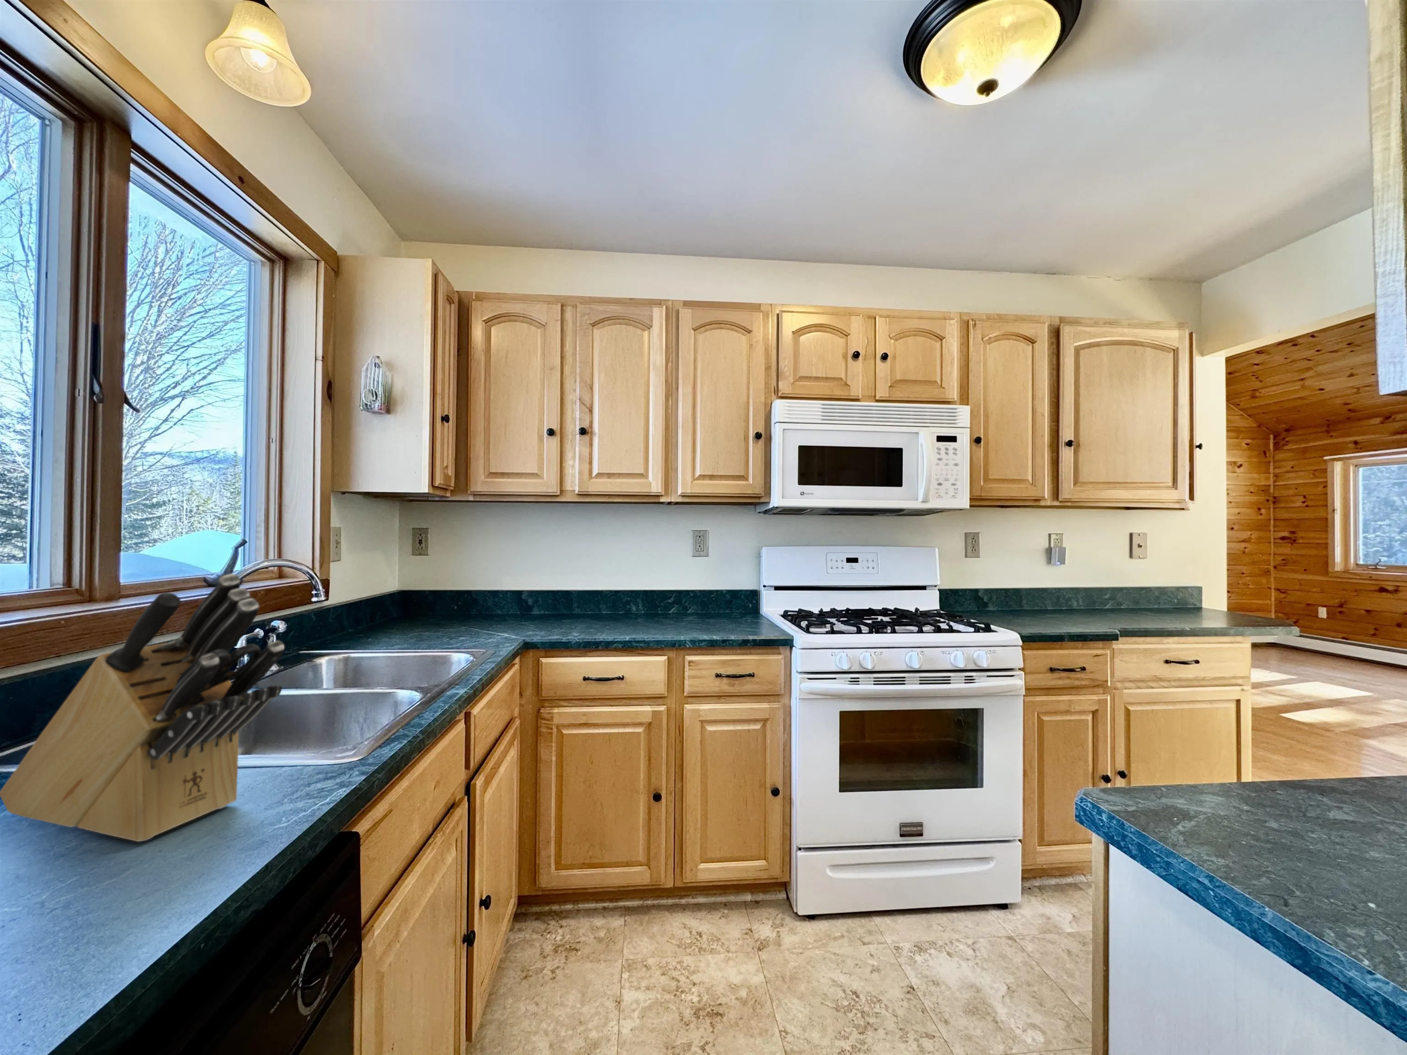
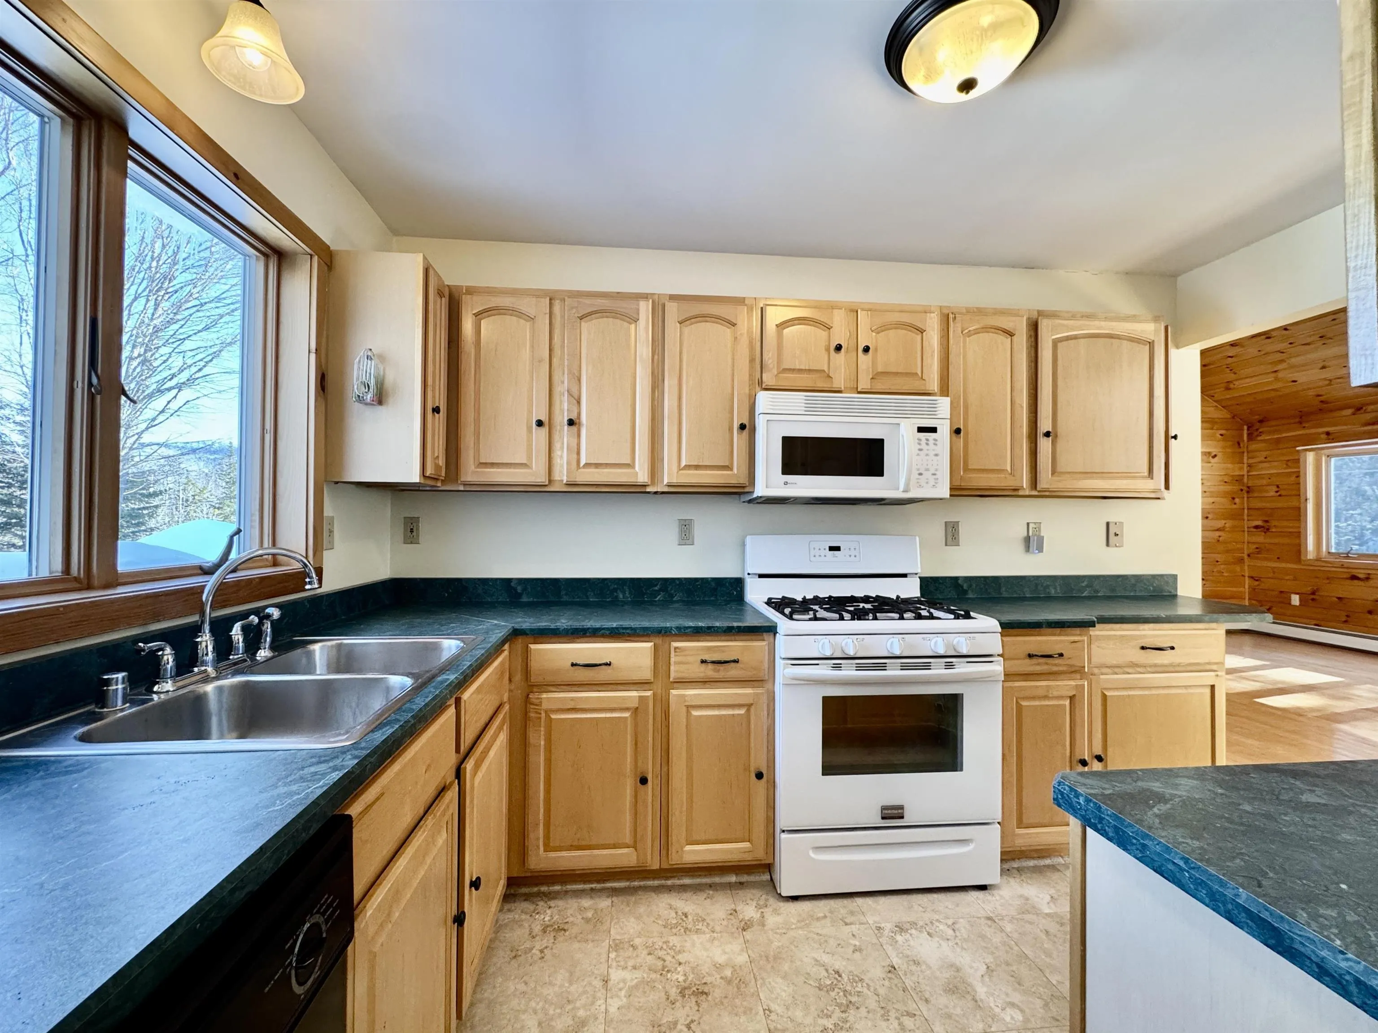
- knife block [0,573,285,842]
